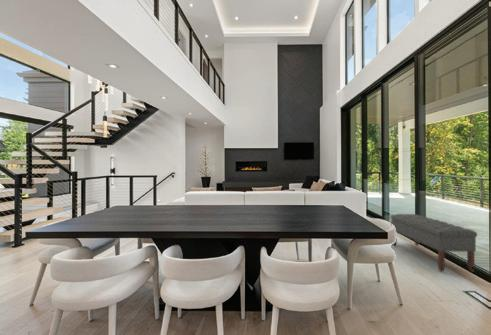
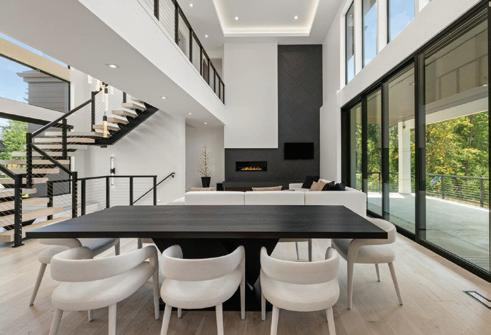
- bench [390,213,478,273]
